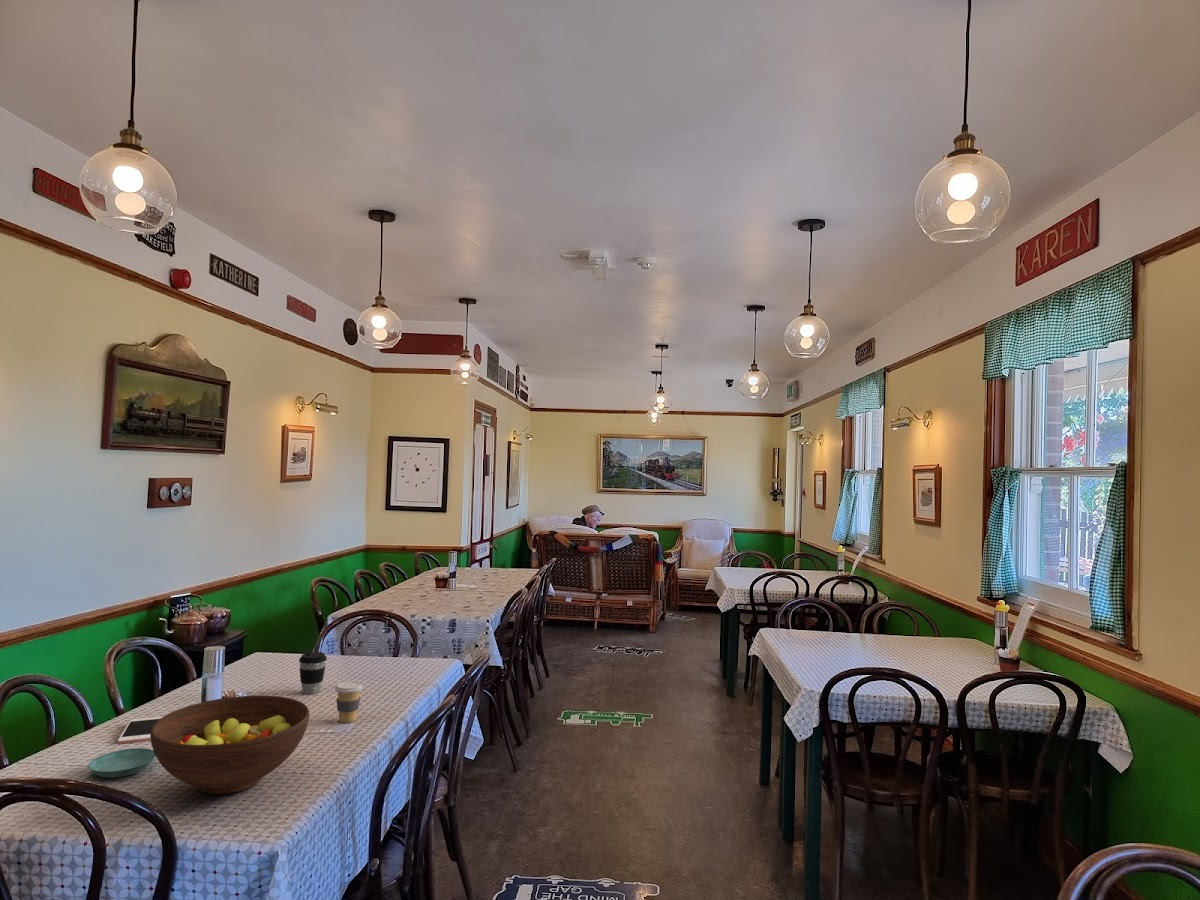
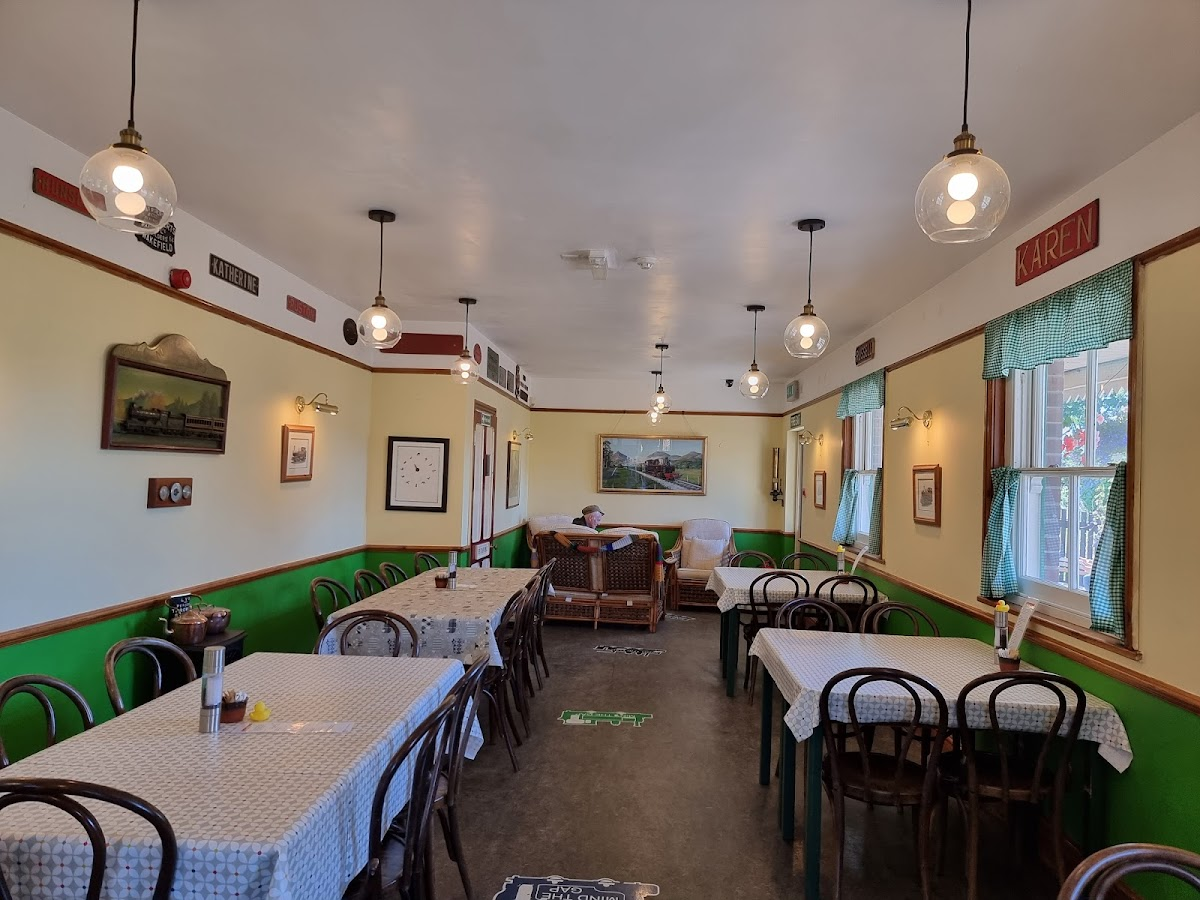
- coffee cup [298,651,328,695]
- cell phone [117,716,163,745]
- coffee cup [334,681,364,724]
- fruit bowl [150,695,310,795]
- saucer [87,747,156,779]
